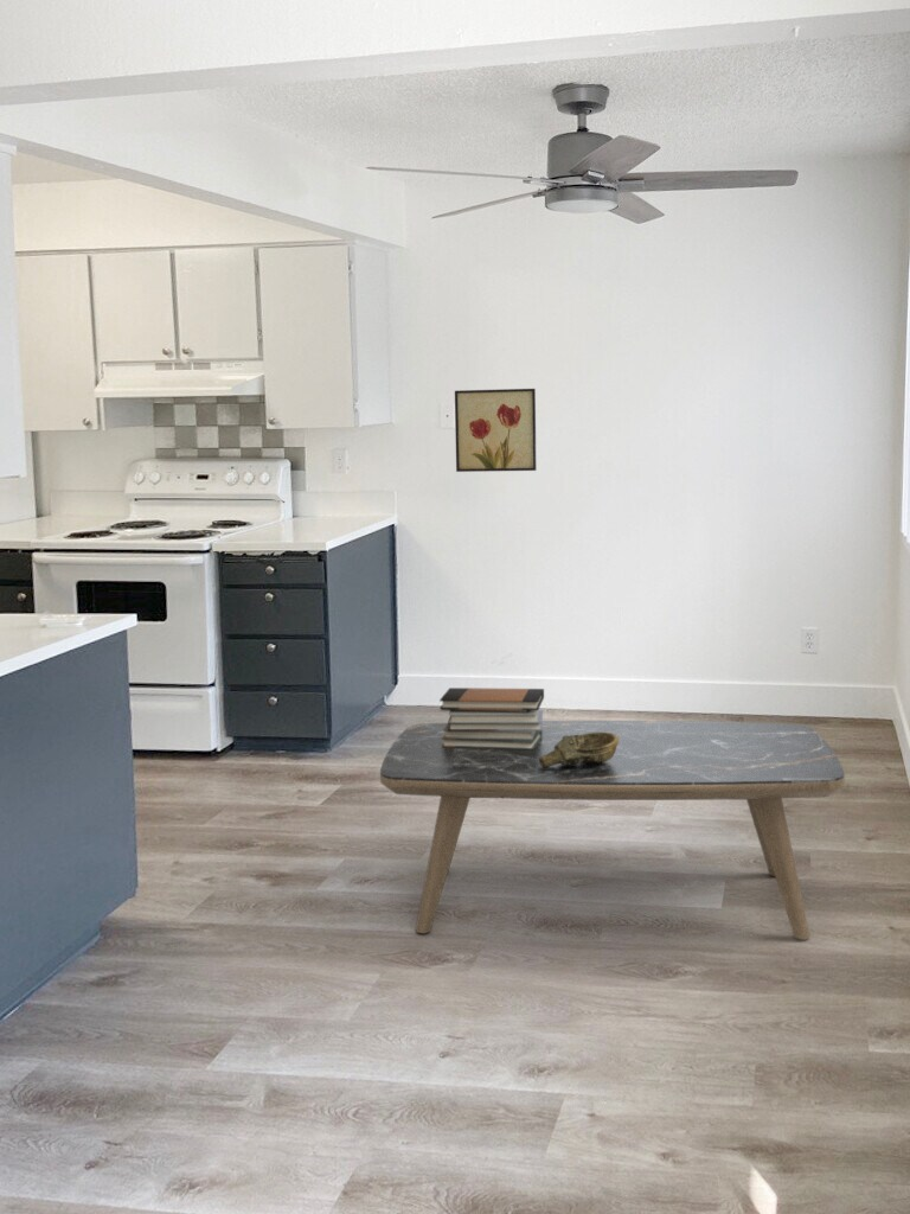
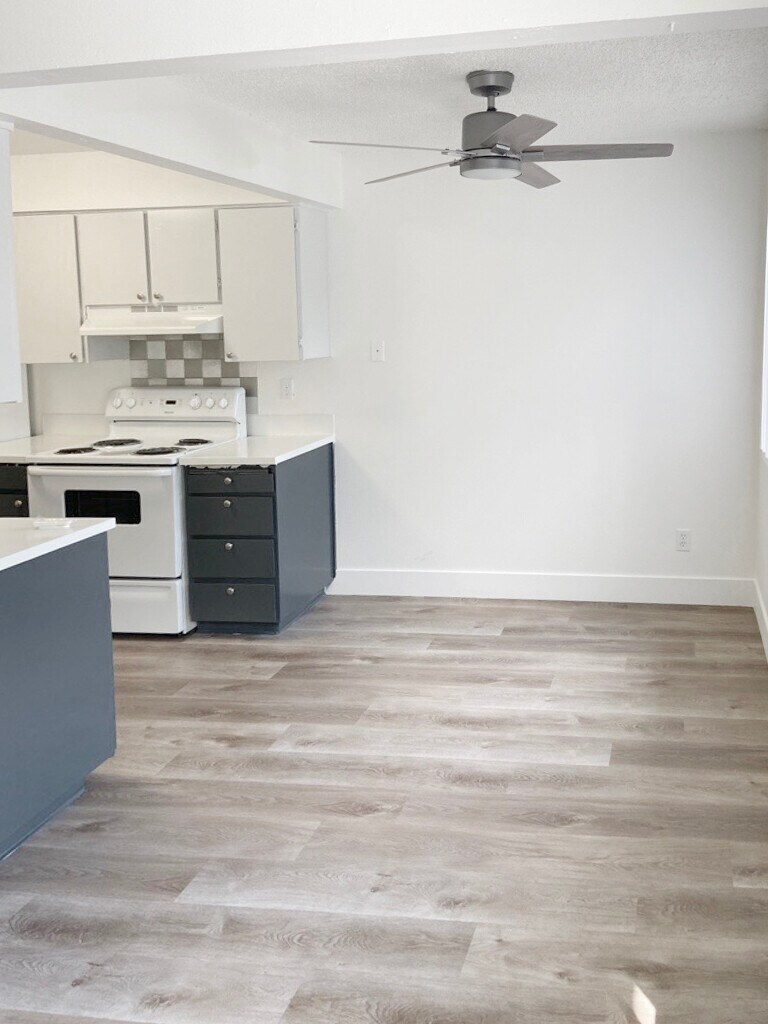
- wall art [454,388,538,473]
- book stack [438,686,545,749]
- decorative bowl [539,733,619,767]
- coffee table [379,720,846,940]
